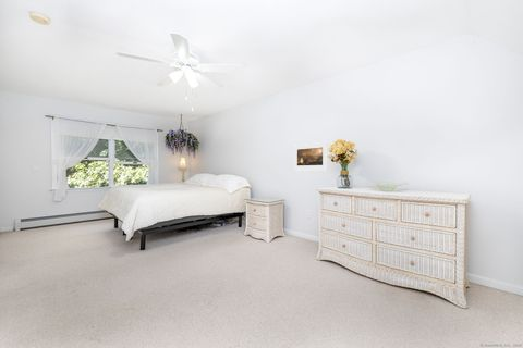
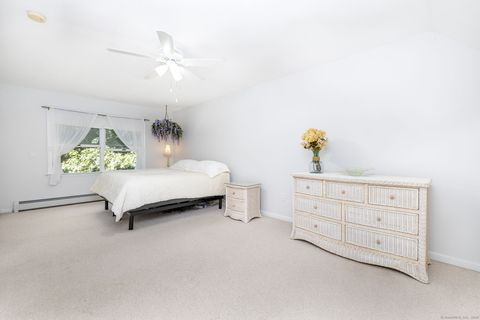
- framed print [292,141,329,171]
